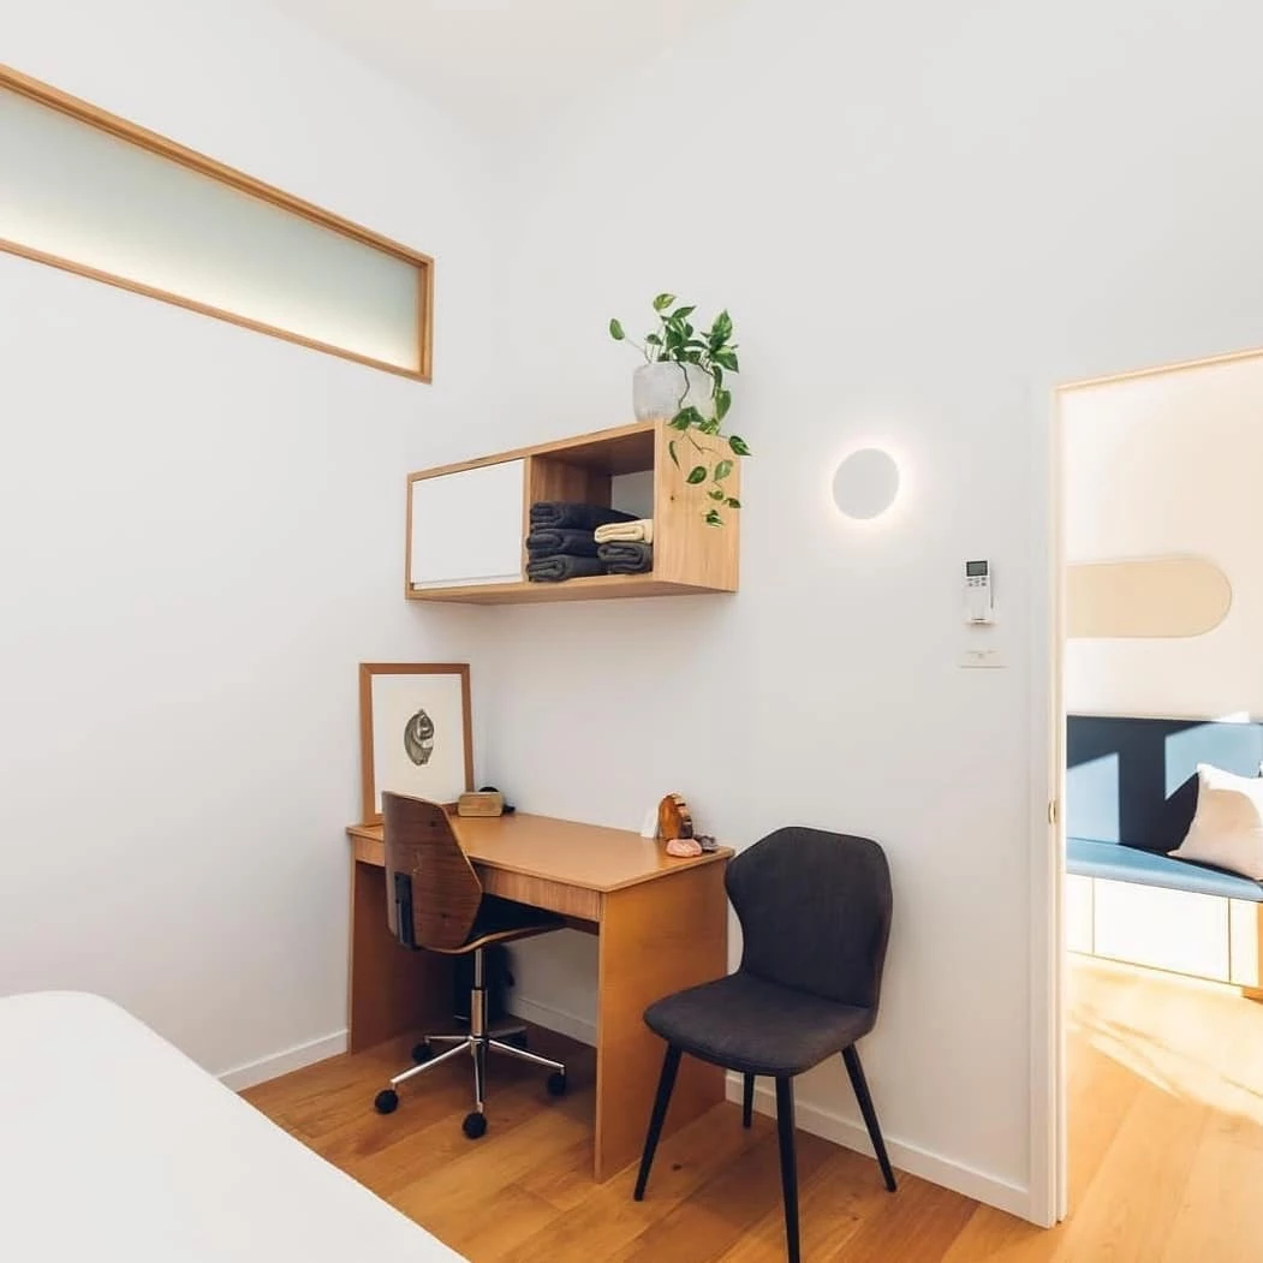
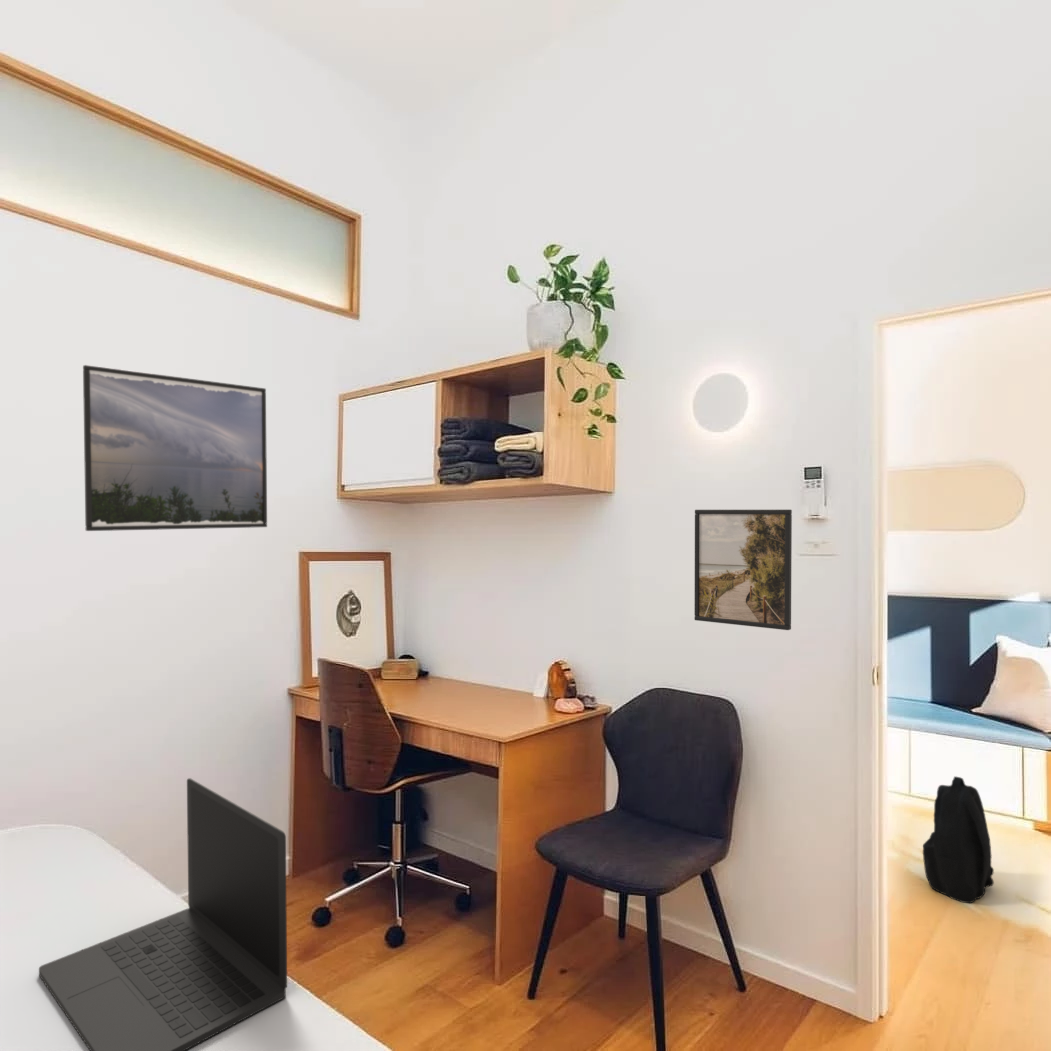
+ laptop [38,777,288,1051]
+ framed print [693,509,793,631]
+ backpack [922,775,995,904]
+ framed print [82,364,268,532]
